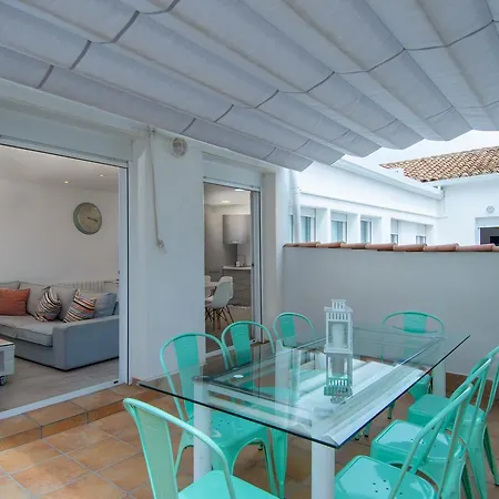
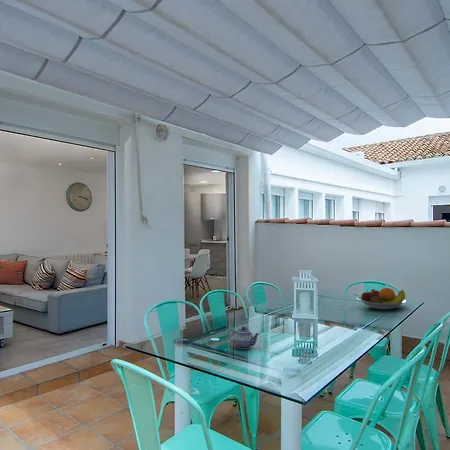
+ teapot [227,326,260,350]
+ fruit bowl [356,287,408,311]
